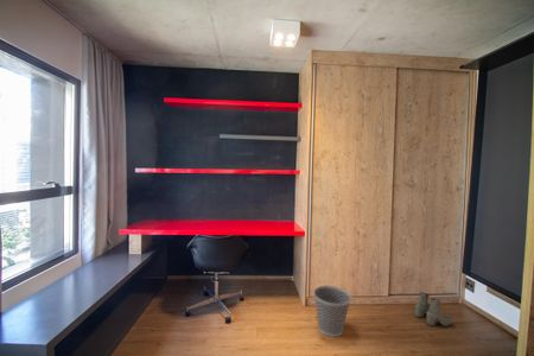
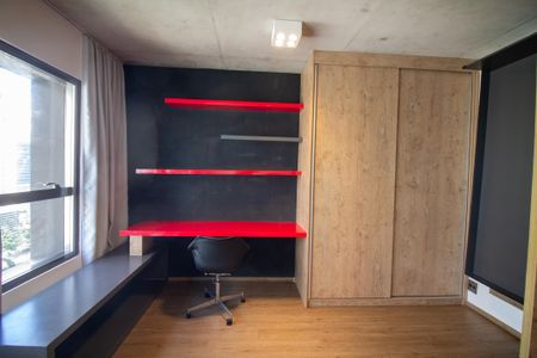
- boots [414,291,453,328]
- wastebasket [312,285,352,338]
